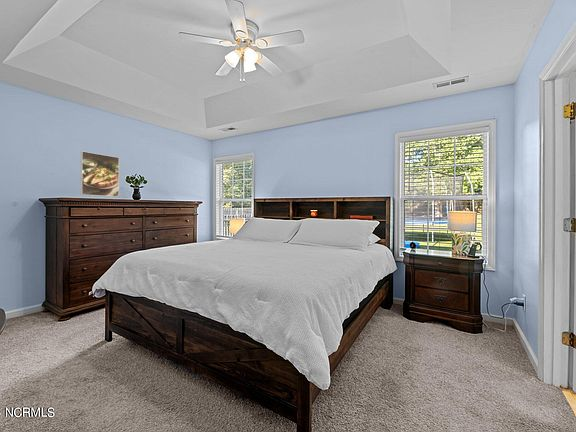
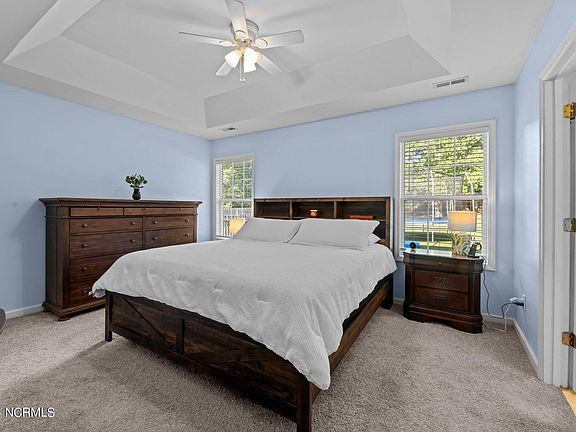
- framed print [80,150,120,198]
